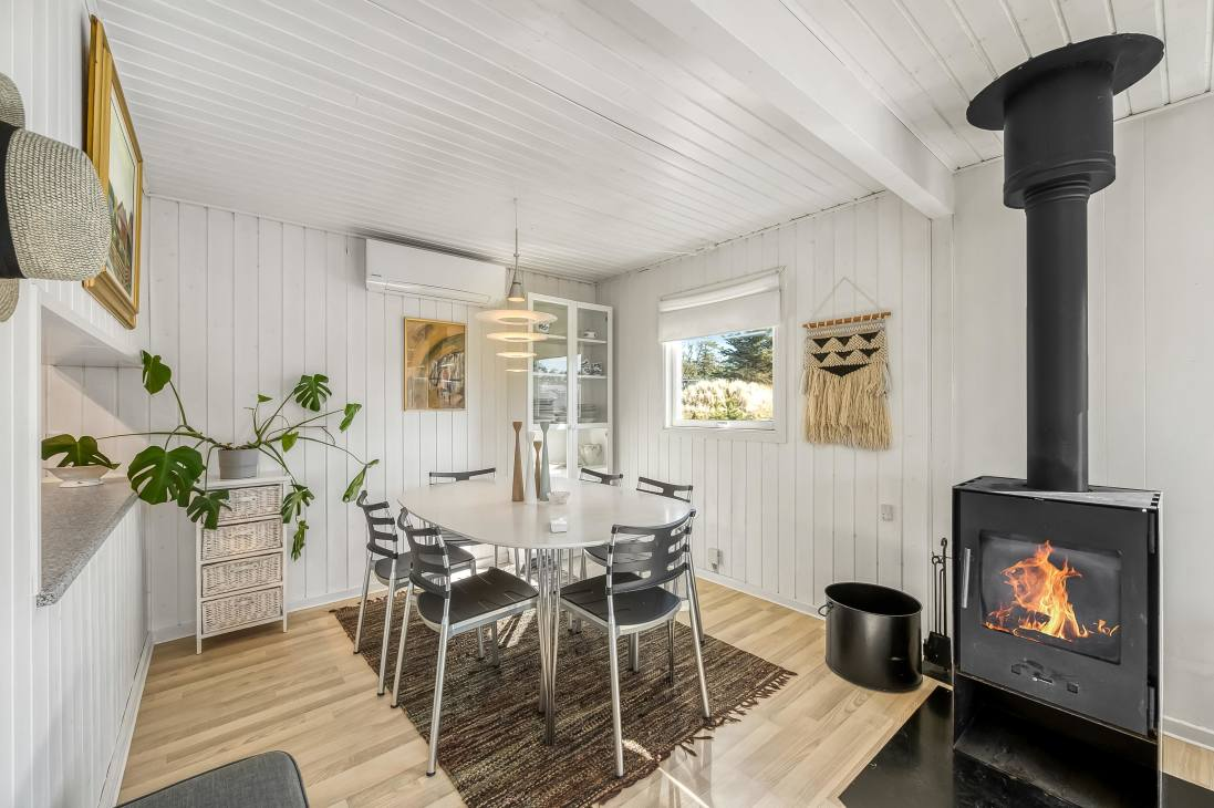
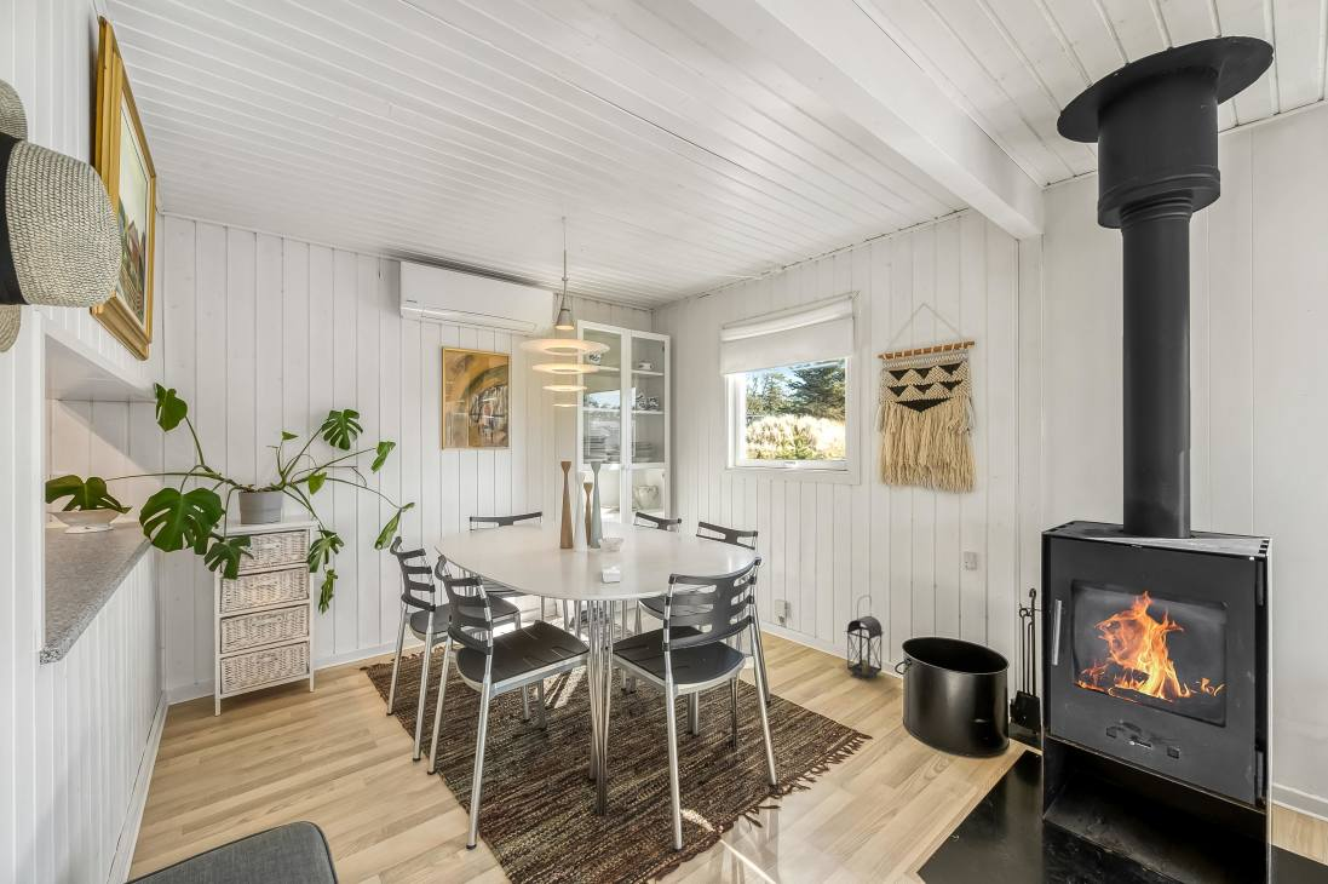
+ lantern [844,595,885,681]
